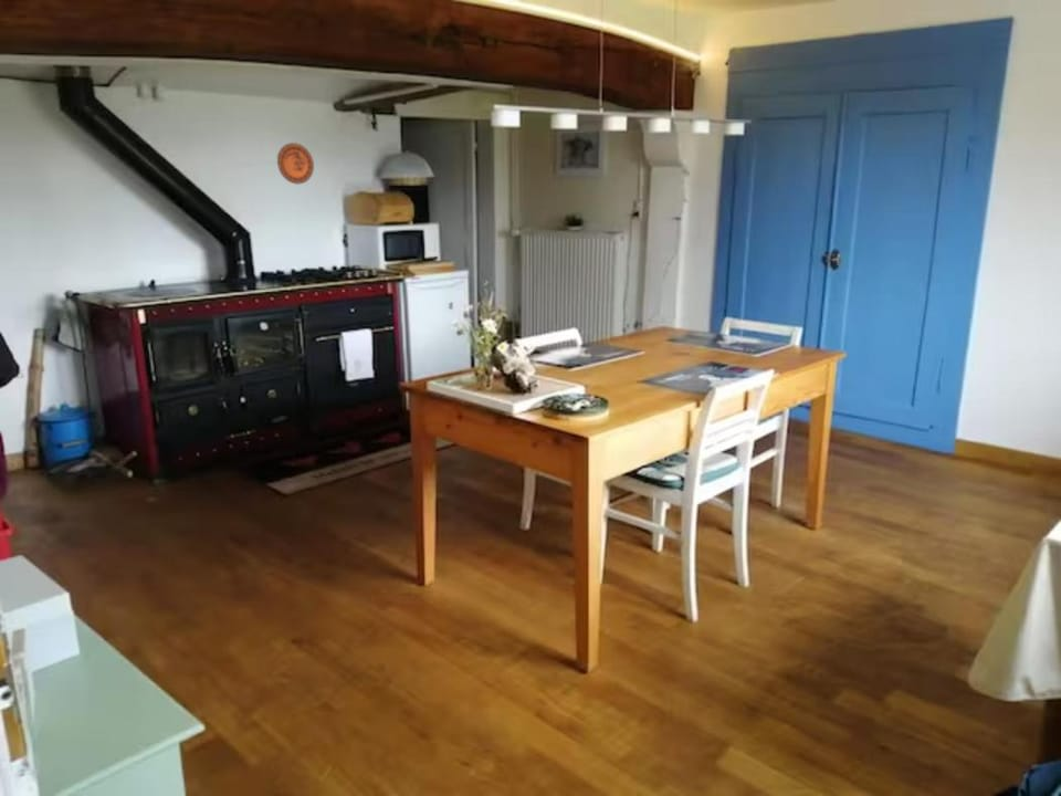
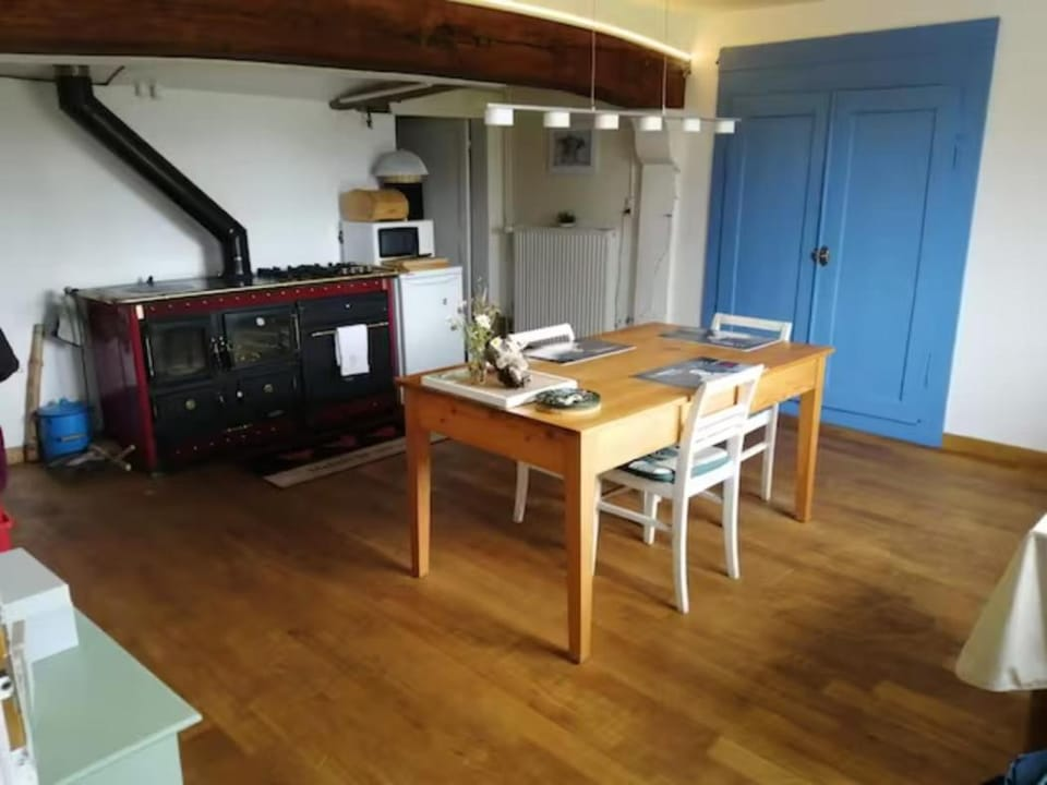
- decorative plate [276,142,315,185]
